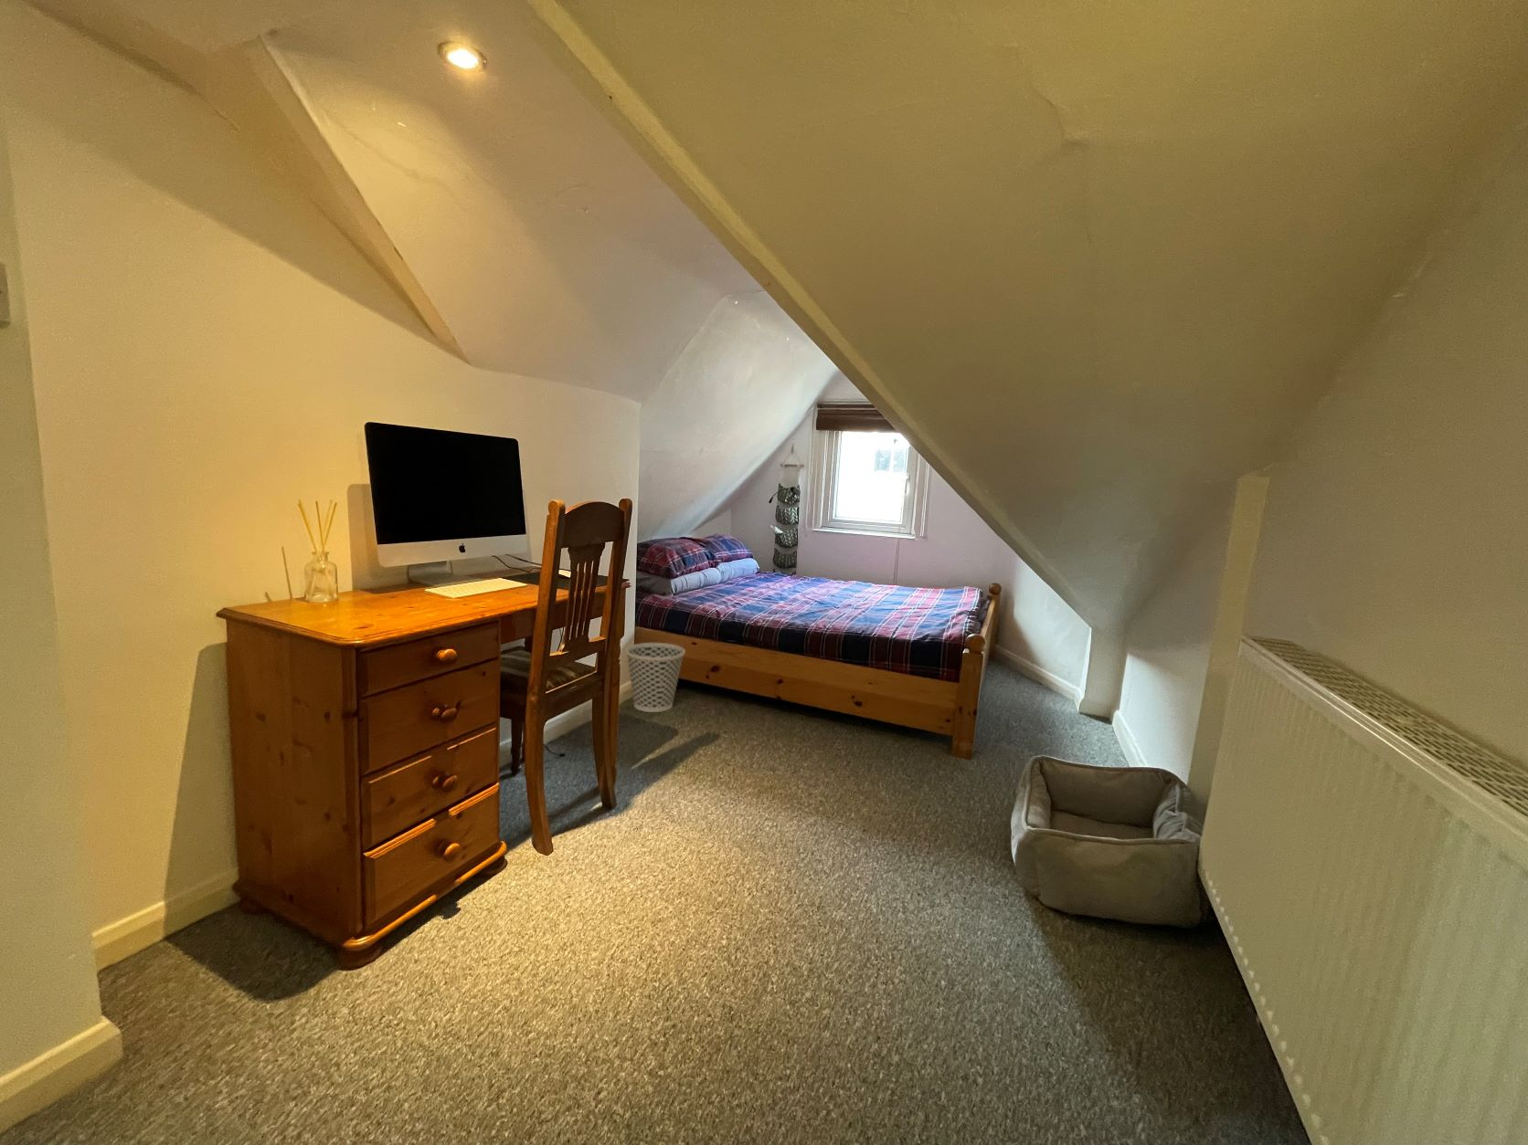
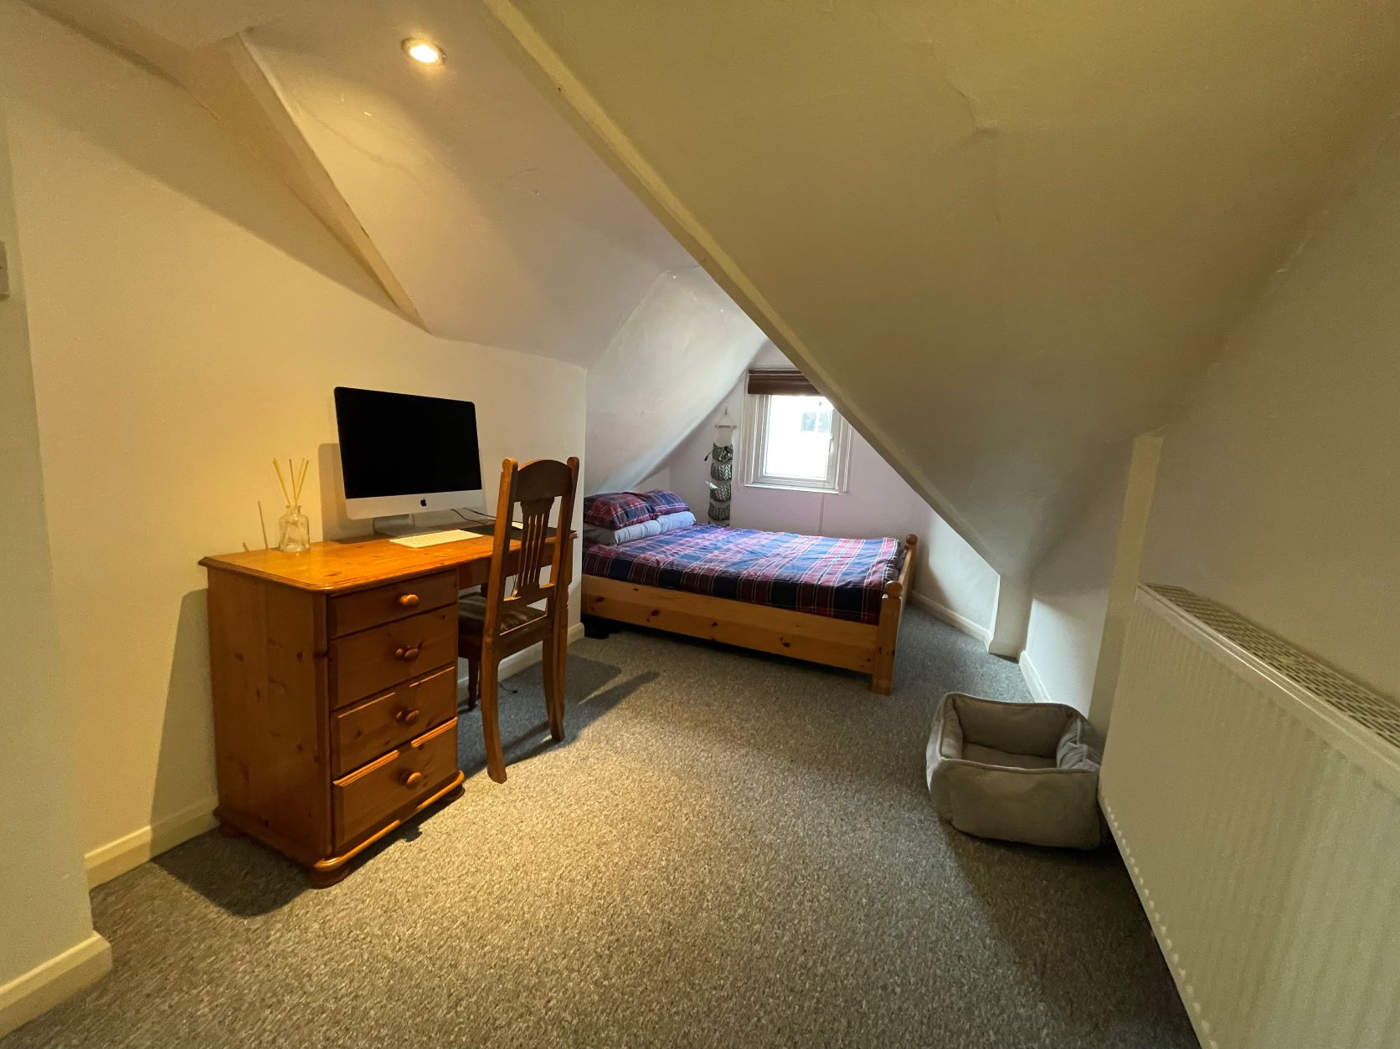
- wastebasket [624,642,686,713]
